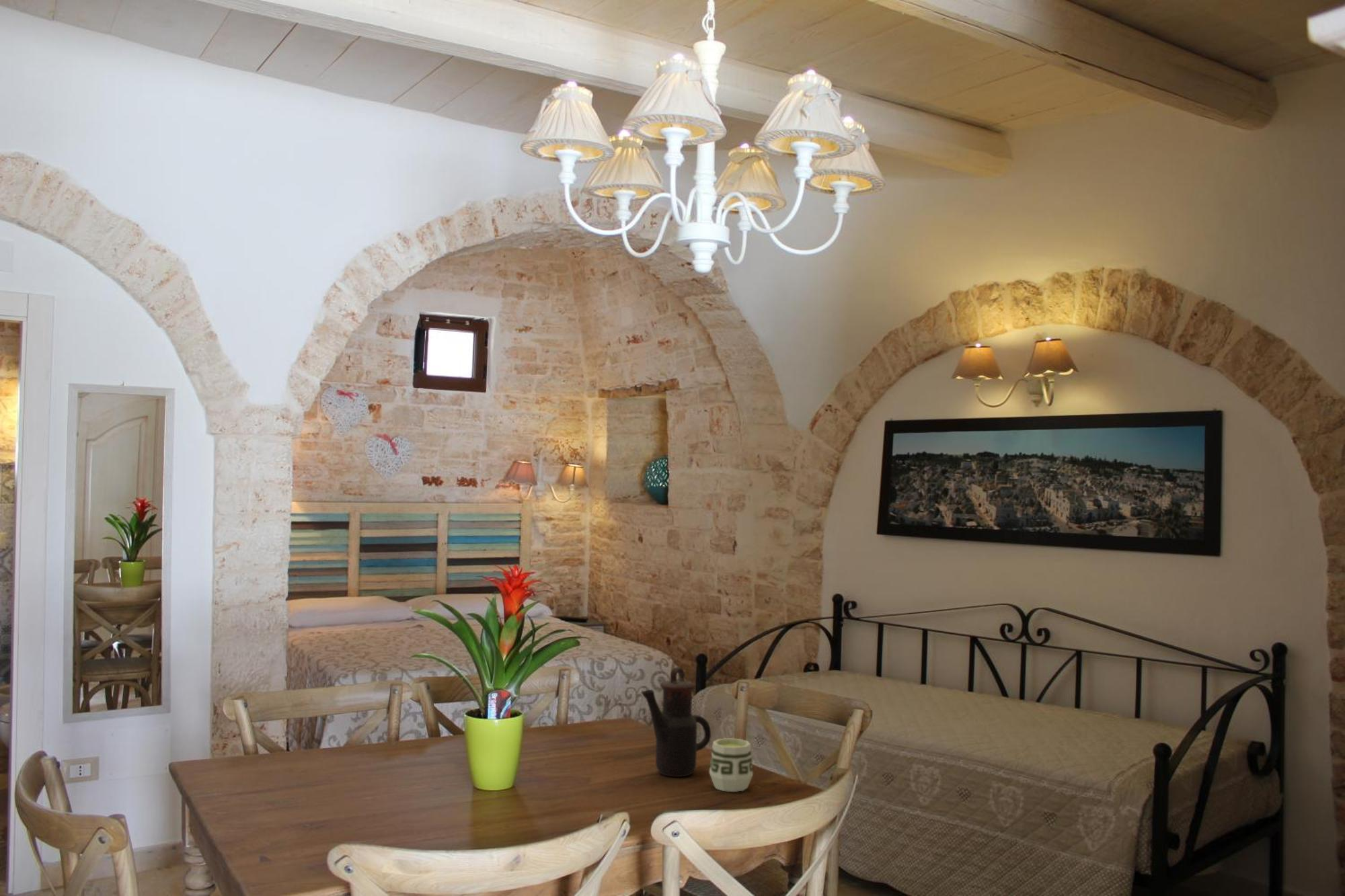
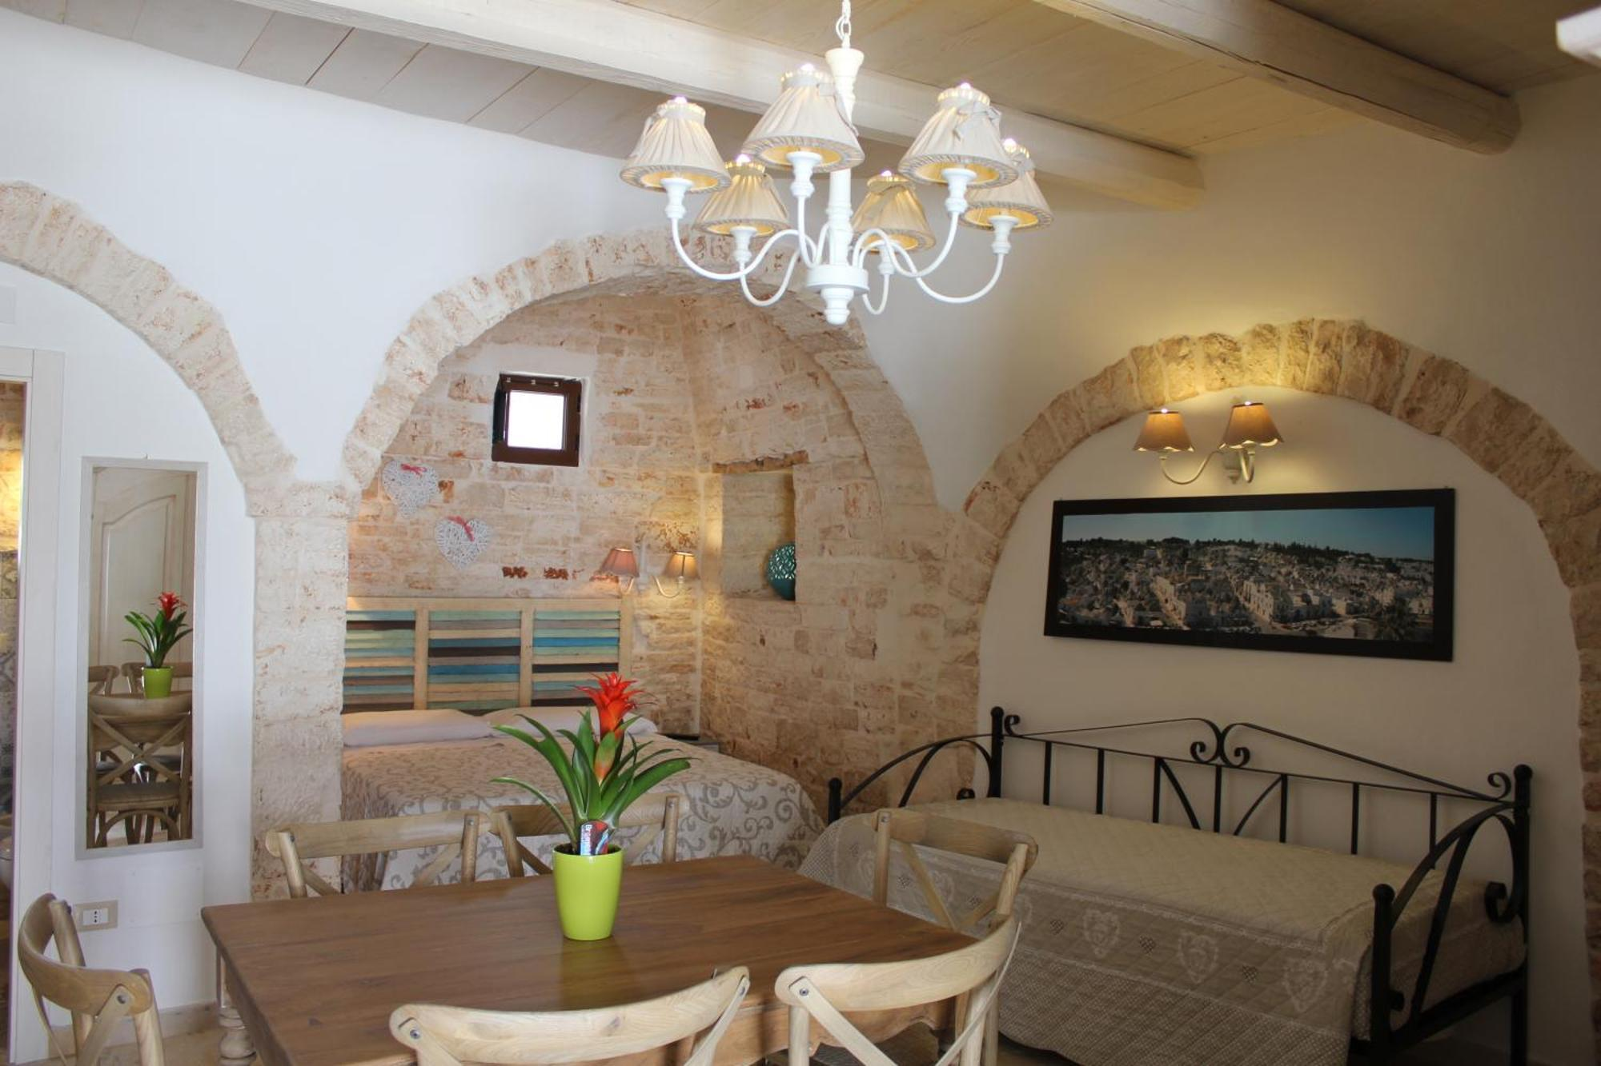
- cup [709,737,754,792]
- teapot [640,666,712,778]
